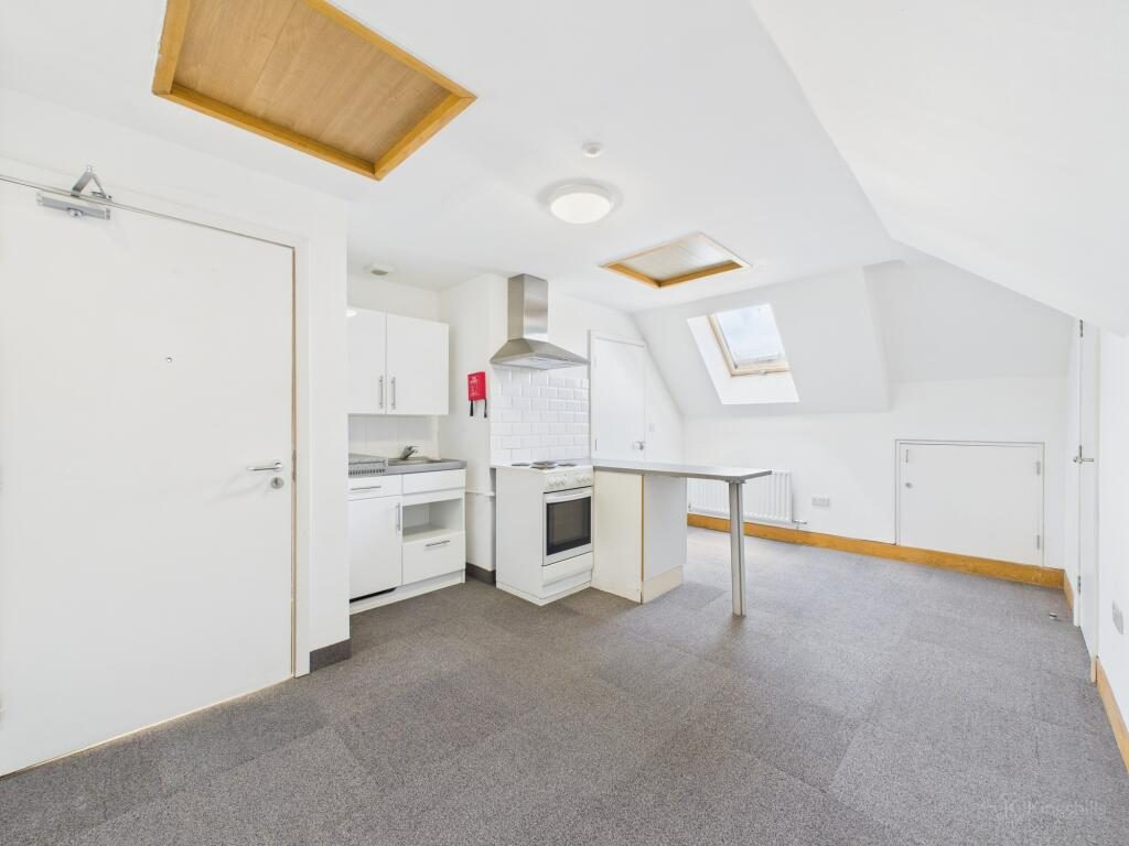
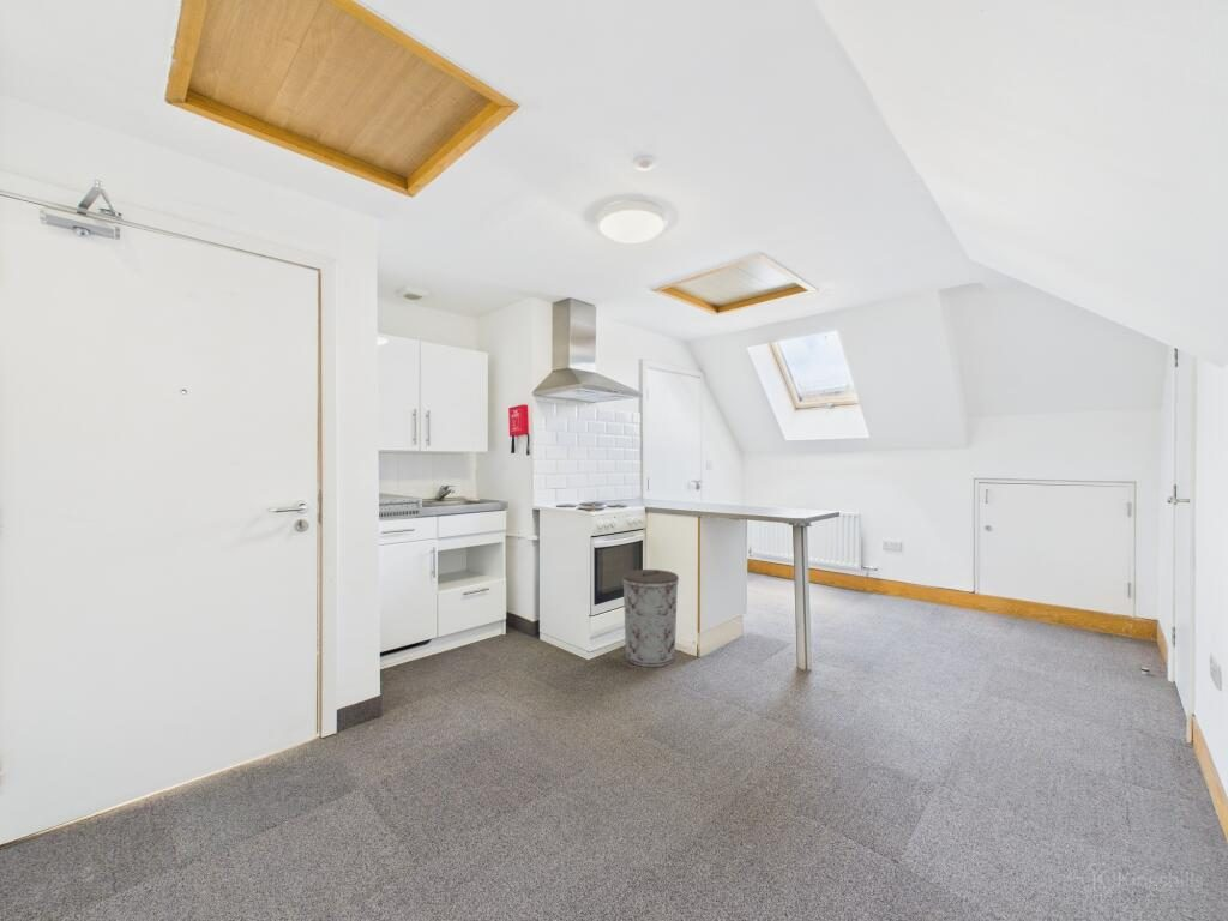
+ trash can [621,568,680,668]
